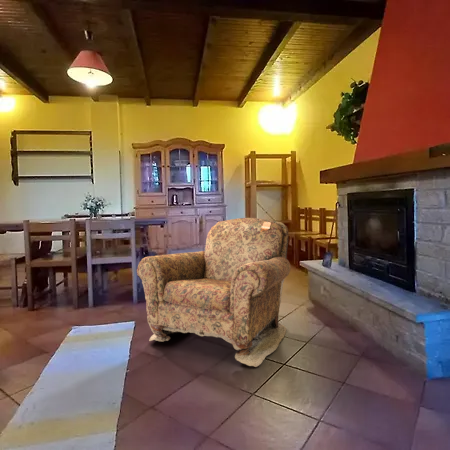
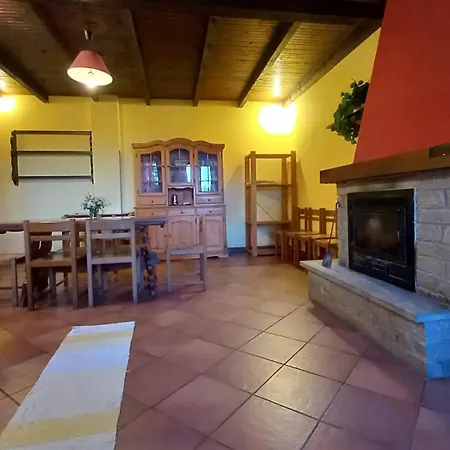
- armchair [136,217,292,368]
